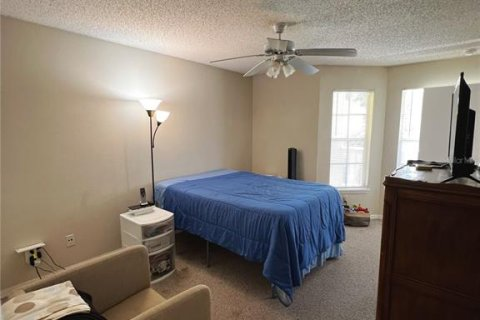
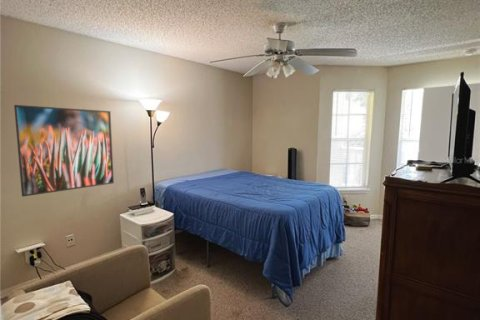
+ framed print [13,104,115,198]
